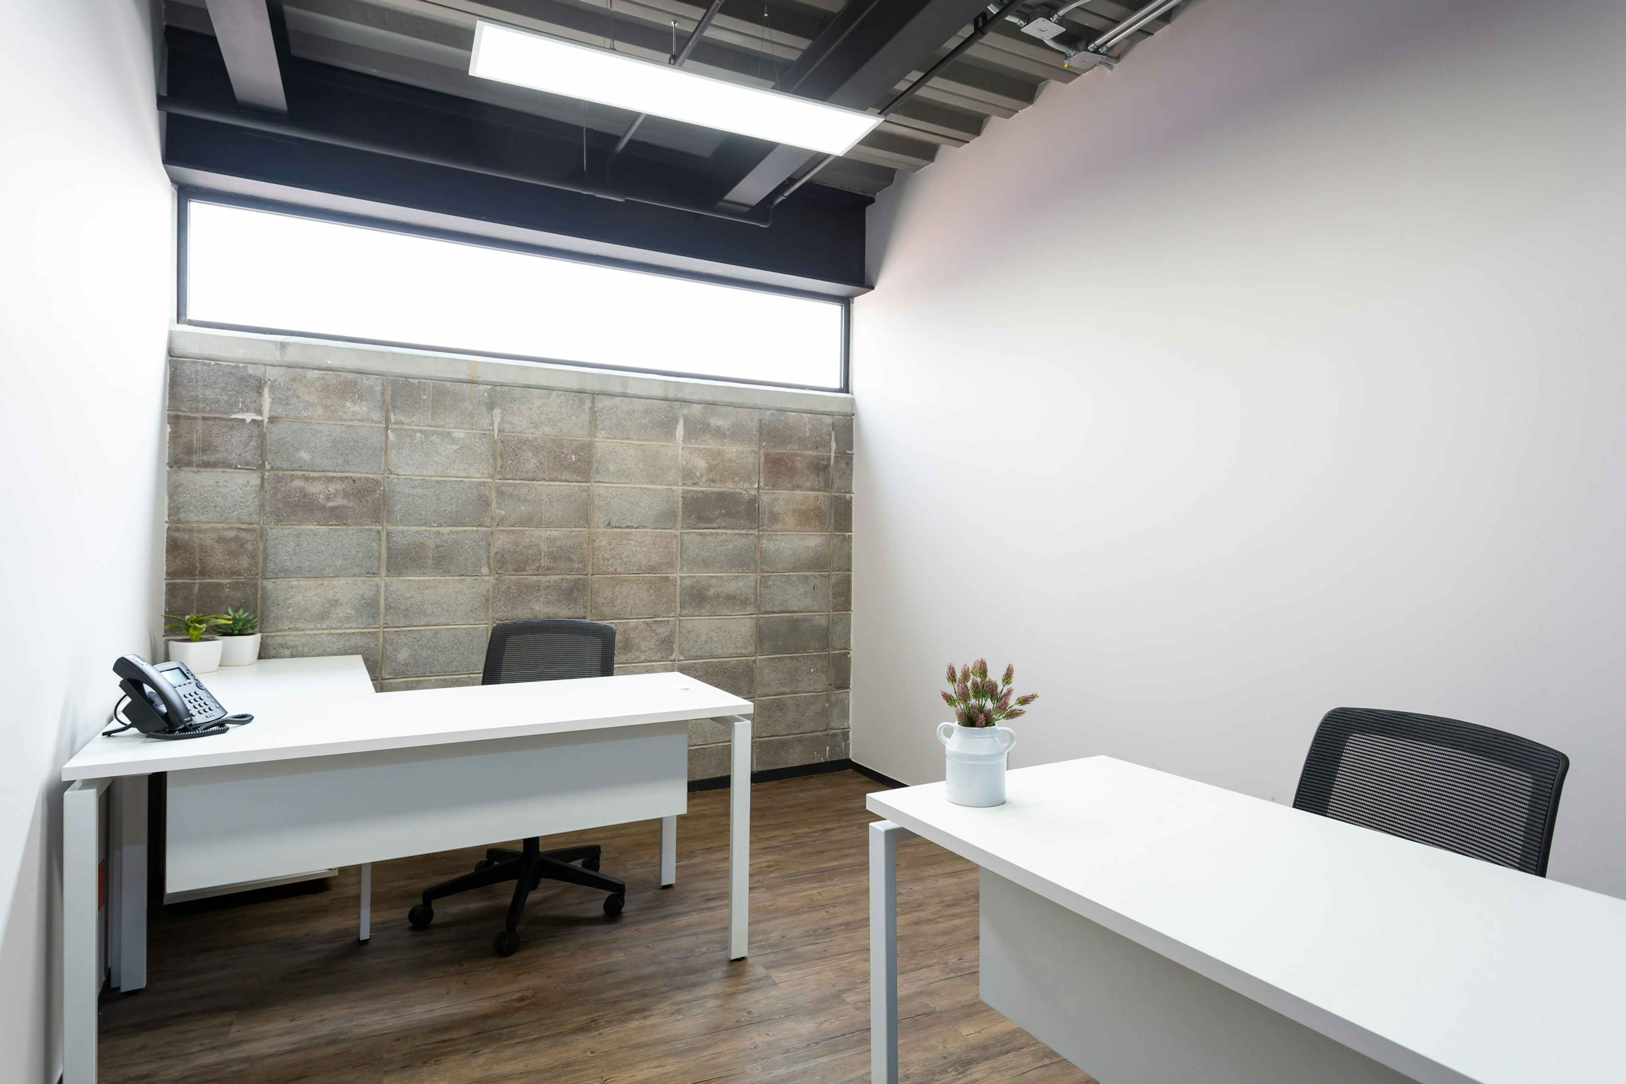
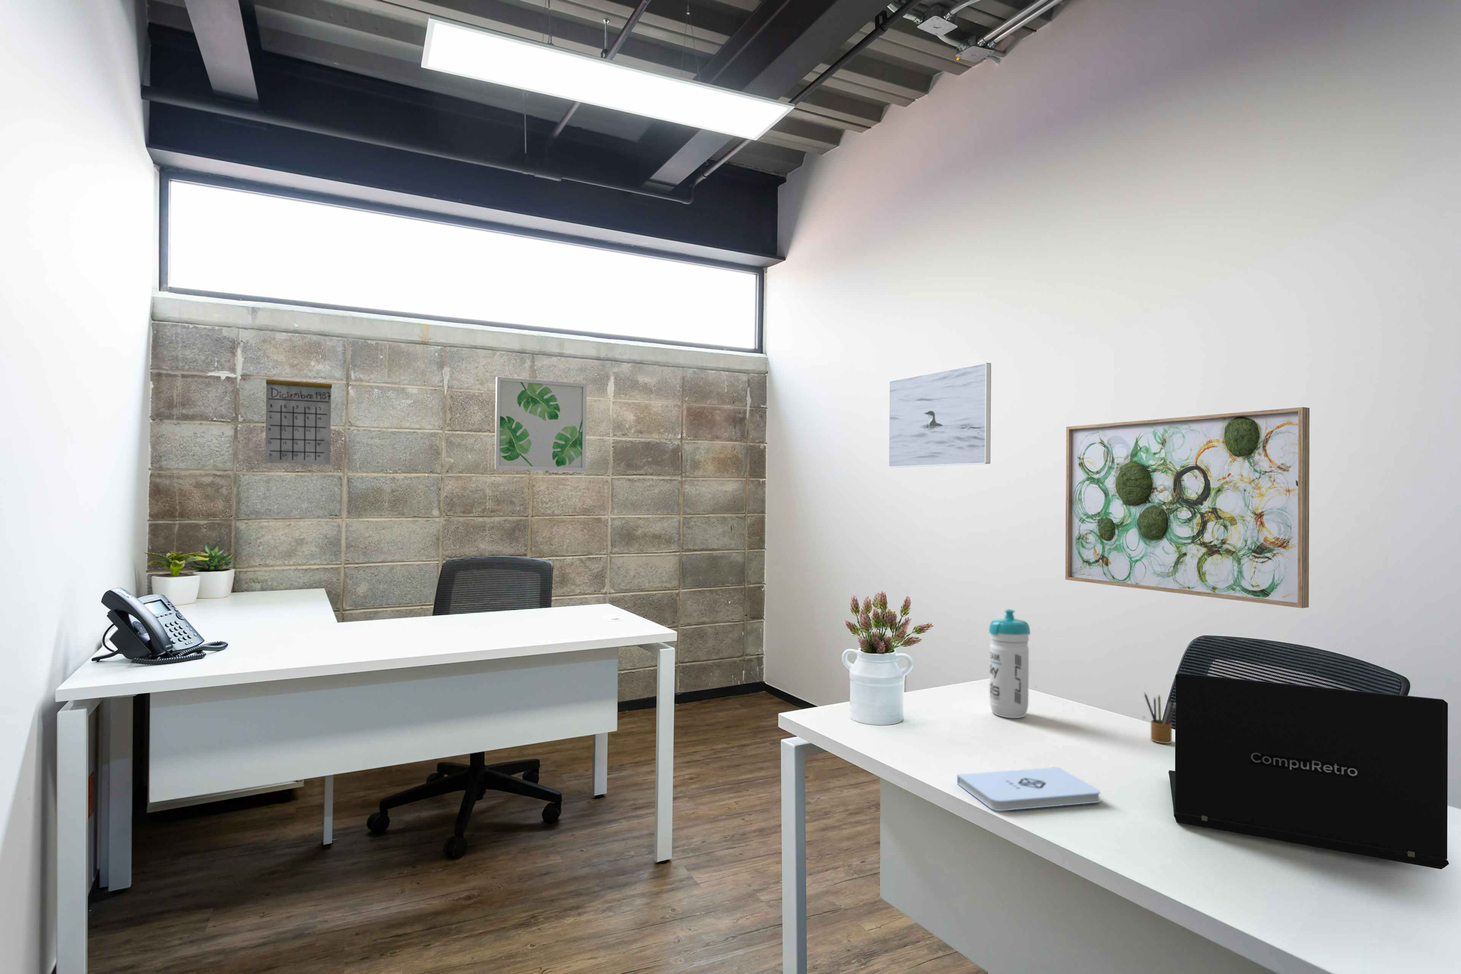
+ calendar [265,362,333,465]
+ notepad [957,766,1101,811]
+ laptop [1169,673,1450,870]
+ wall art [495,376,587,472]
+ wall art [1065,407,1310,609]
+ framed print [888,362,991,467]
+ water bottle [988,609,1031,719]
+ pencil box [1144,691,1175,744]
